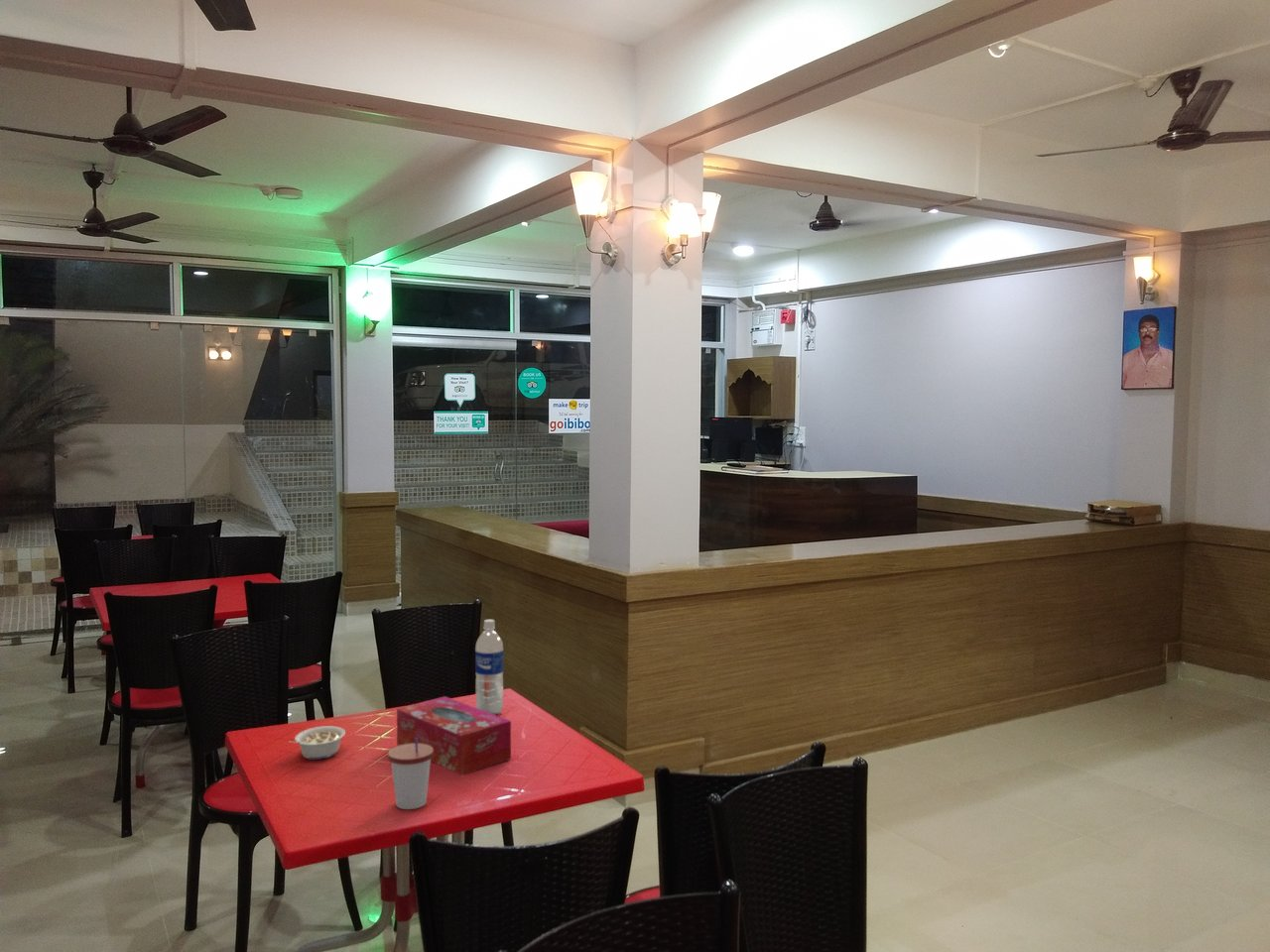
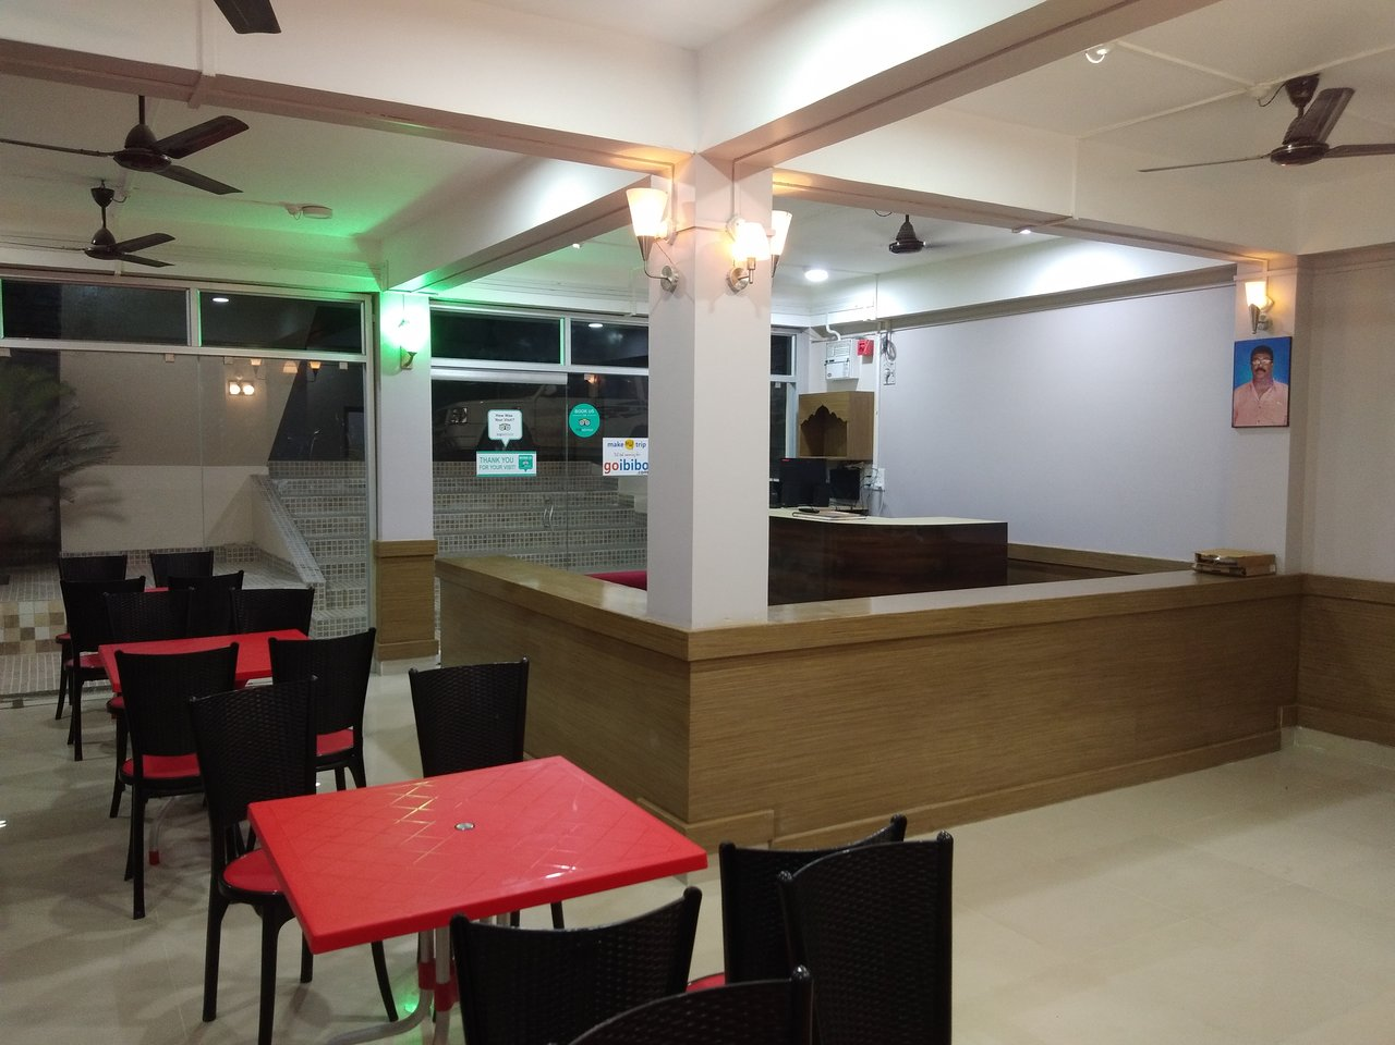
- legume [288,725,346,761]
- water bottle [474,619,504,715]
- cup [387,738,434,810]
- tissue box [396,695,512,776]
